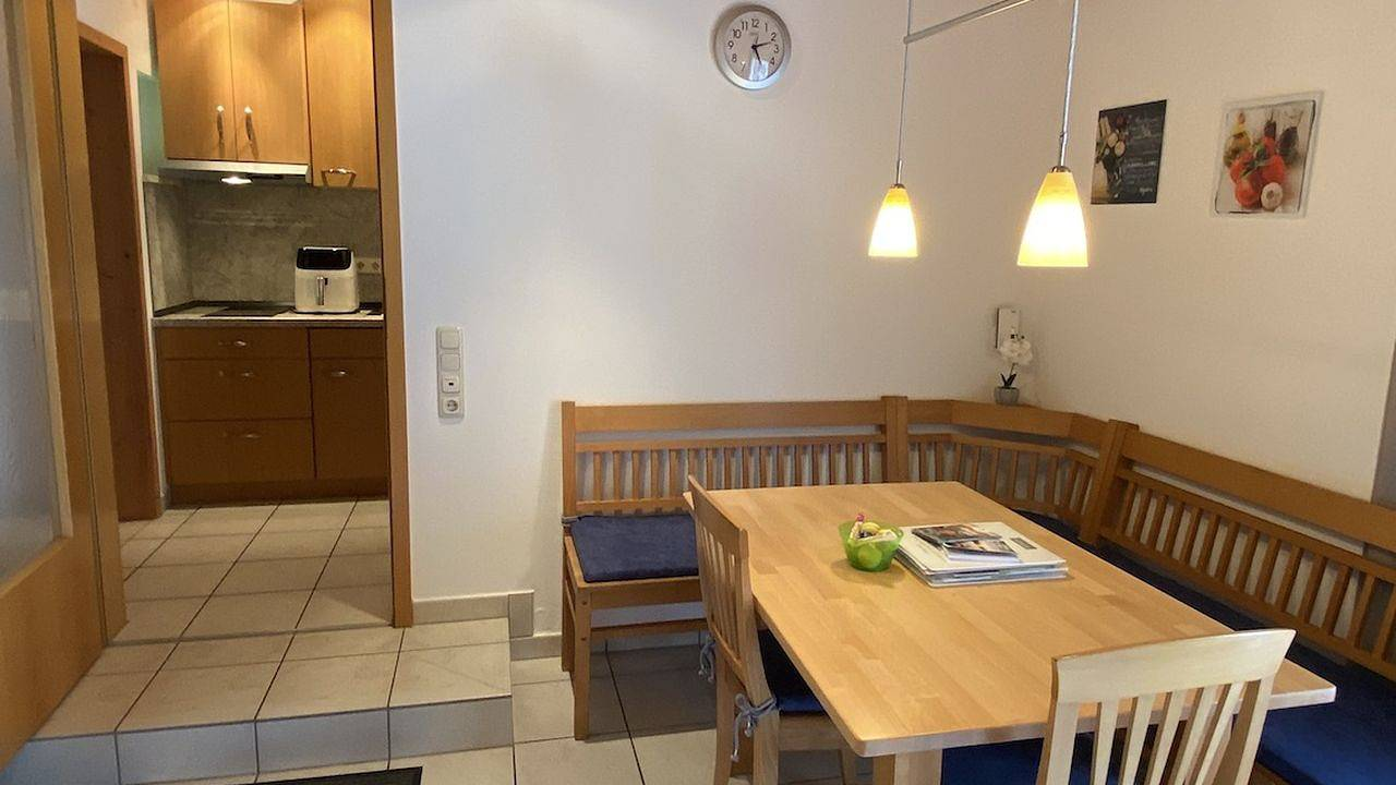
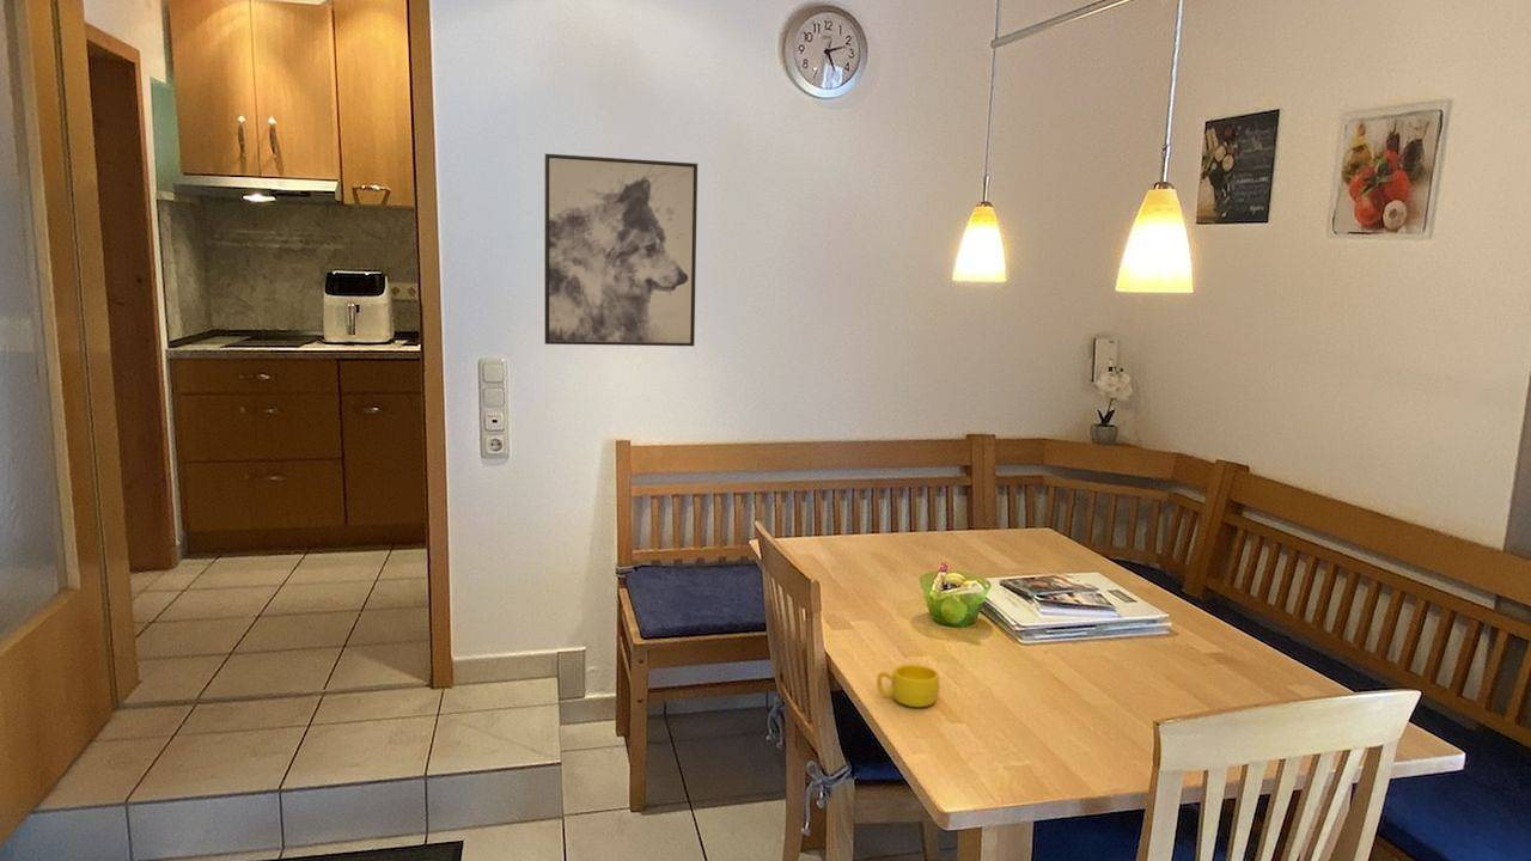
+ wall art [543,153,699,347]
+ cup [876,664,941,708]
